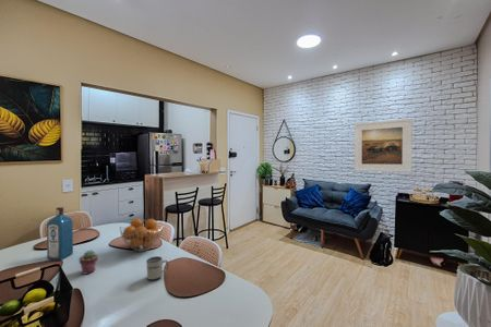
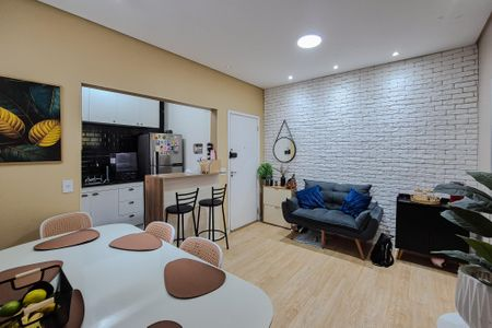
- fruit basket [119,217,165,253]
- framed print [354,118,414,173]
- mug [145,255,169,281]
- liquor [46,206,74,261]
- potted succulent [79,250,99,275]
